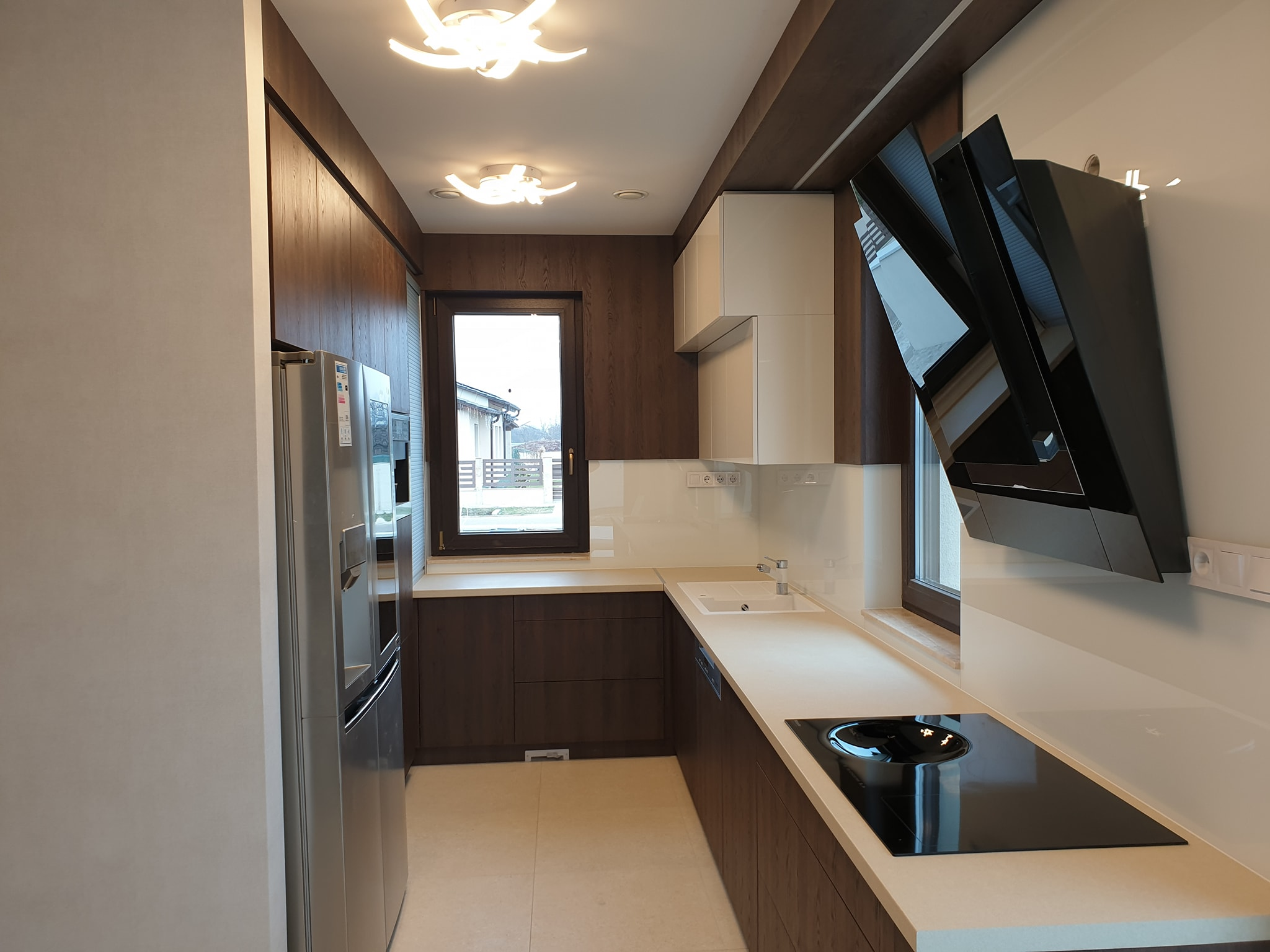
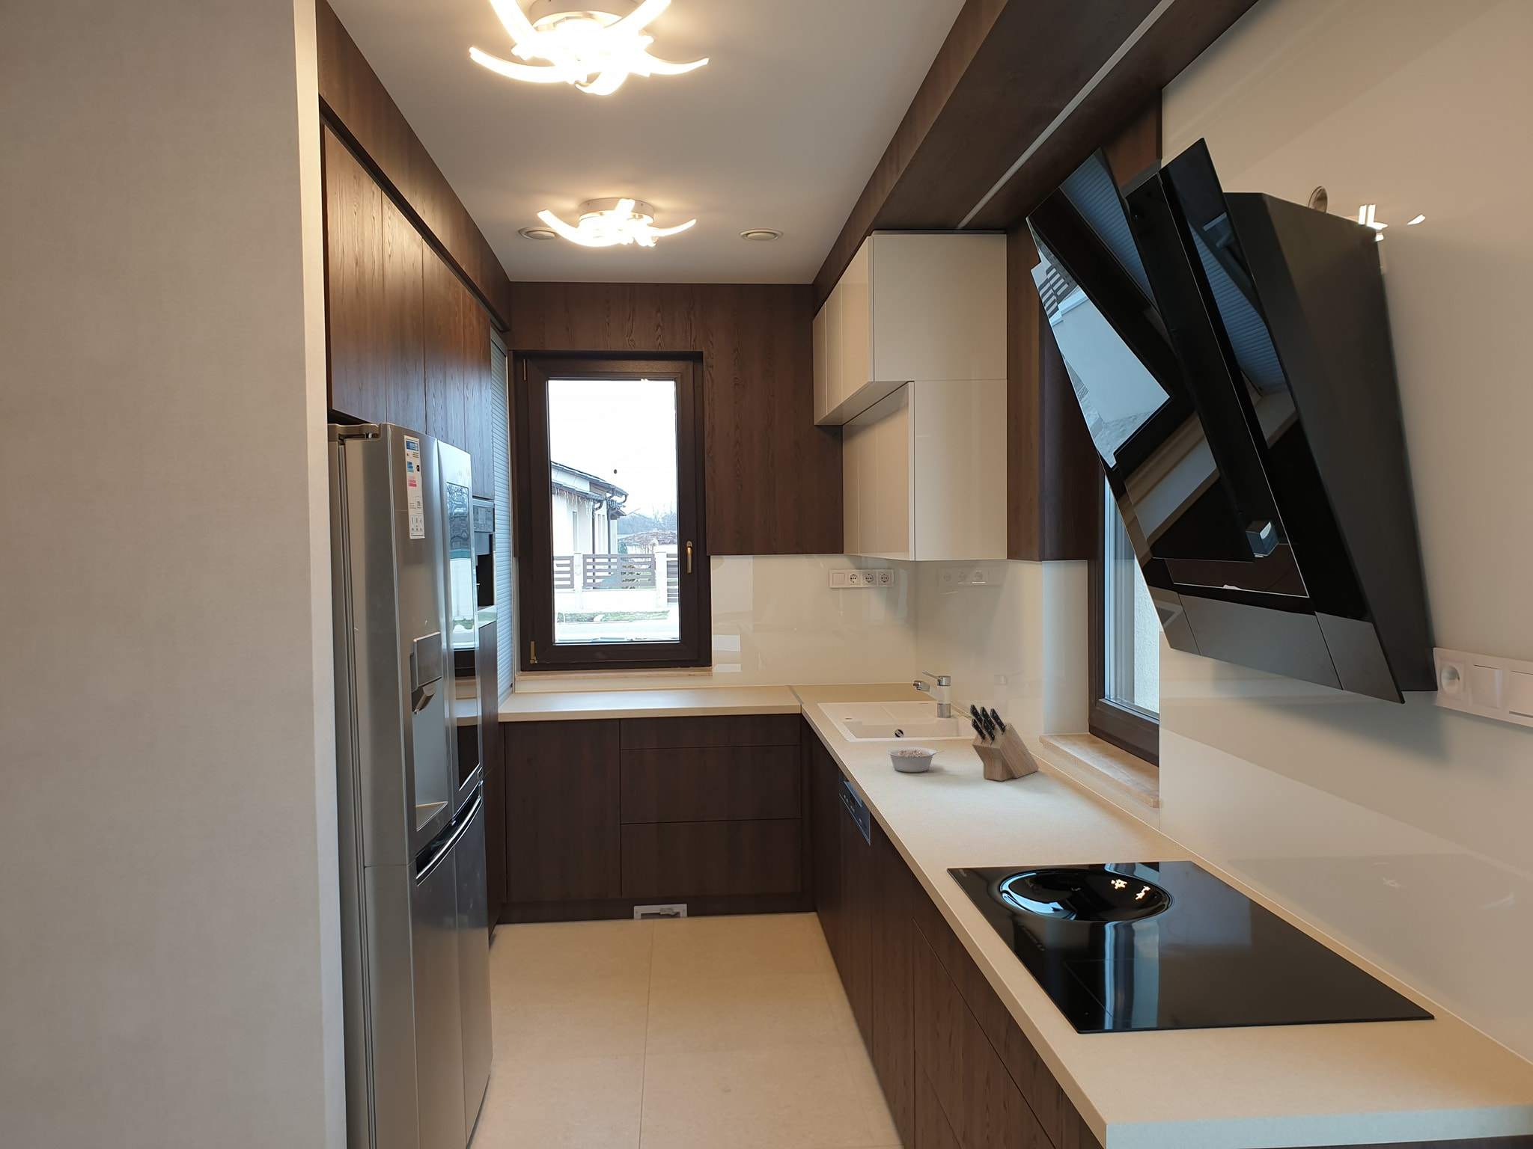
+ legume [886,747,945,772]
+ knife block [969,704,1039,782]
